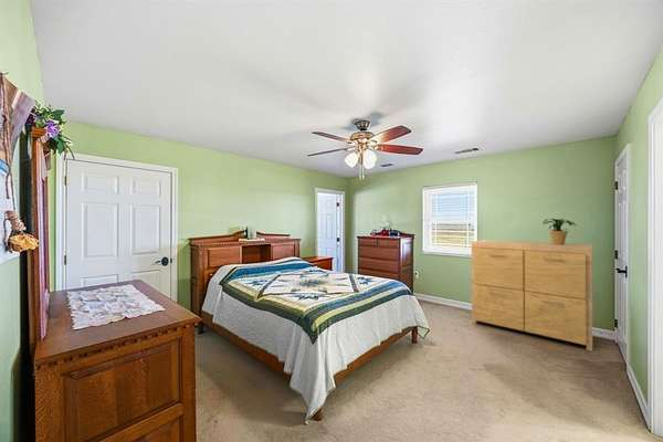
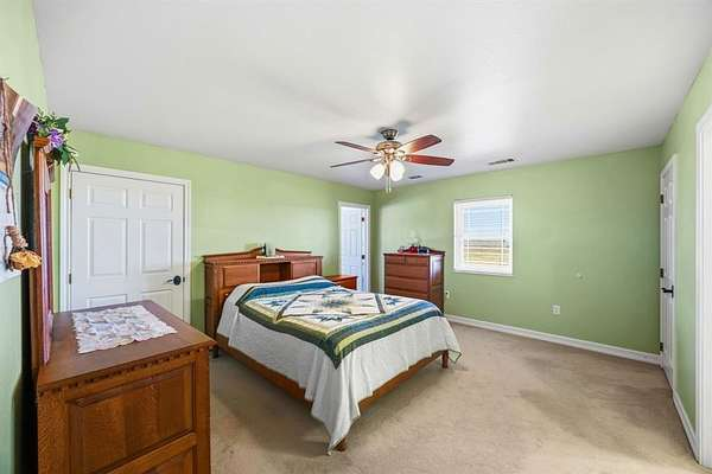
- potted plant [541,218,577,245]
- dresser [470,239,593,351]
